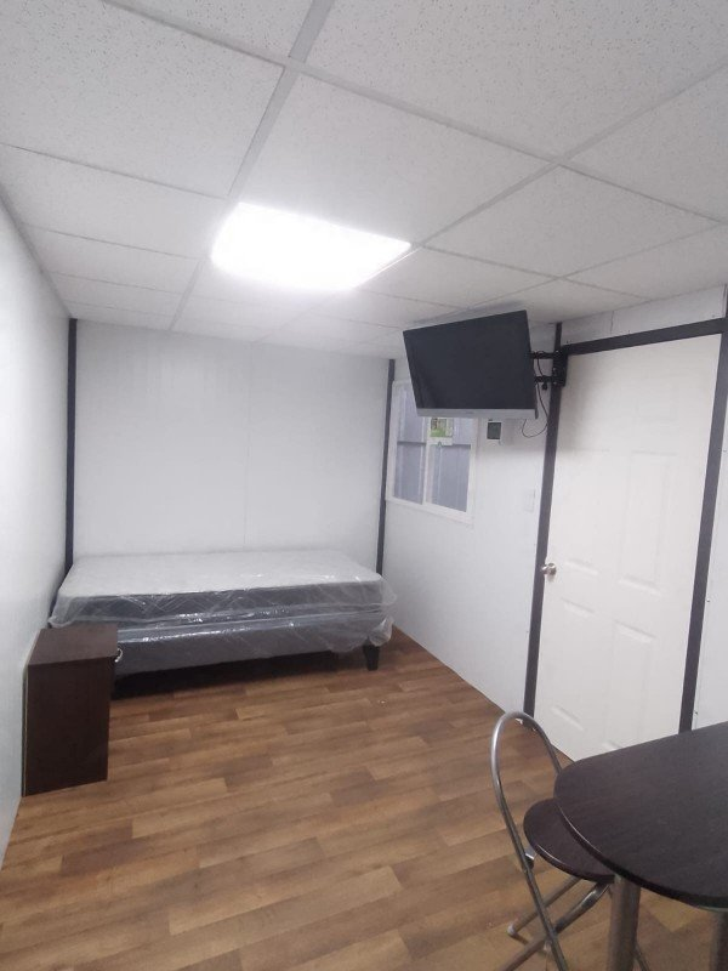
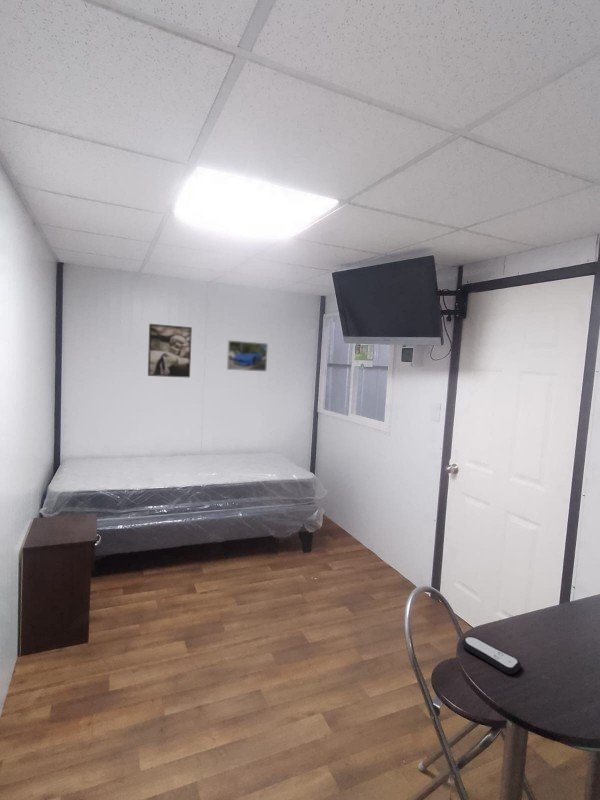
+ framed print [226,339,269,373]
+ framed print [147,323,193,379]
+ remote control [461,635,522,675]
